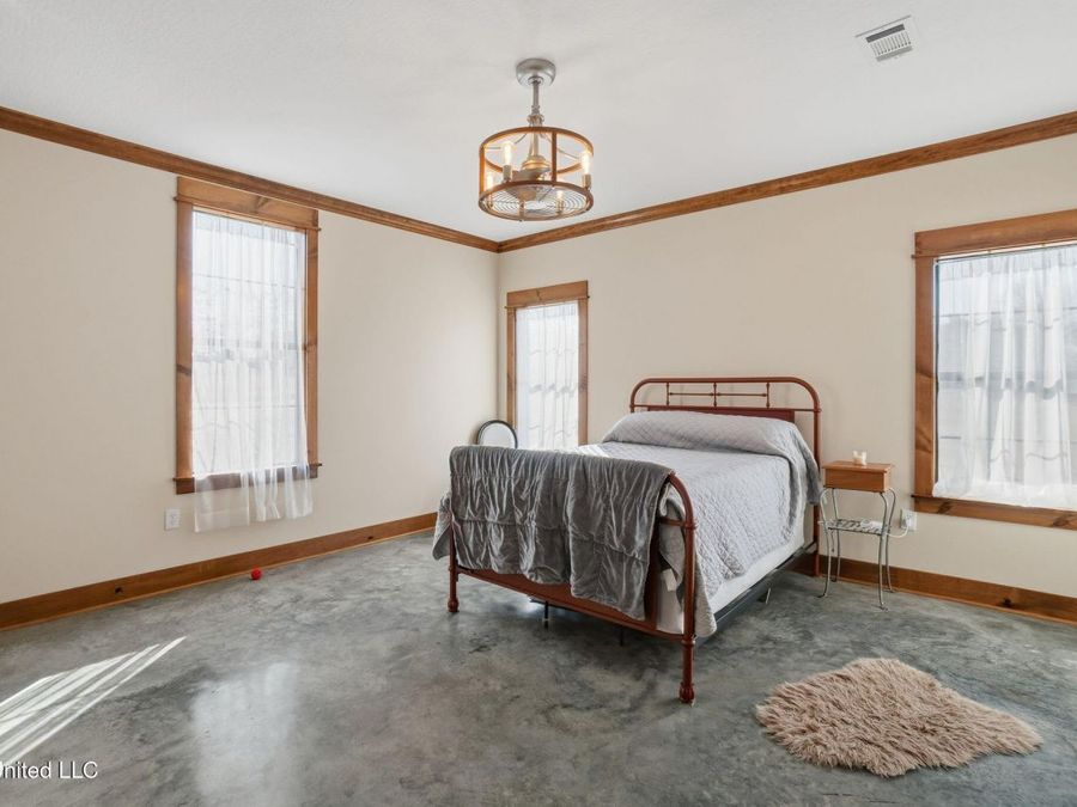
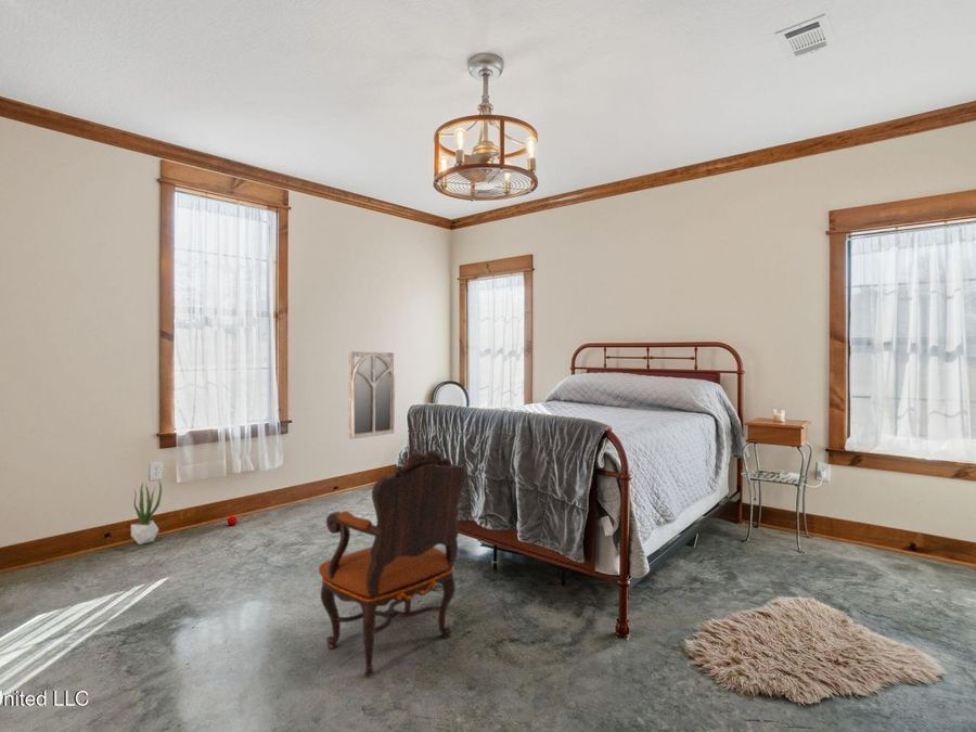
+ home mirror [348,350,396,440]
+ armchair [318,449,467,677]
+ potted plant [130,480,163,545]
